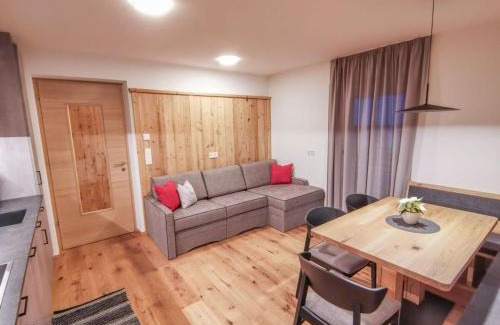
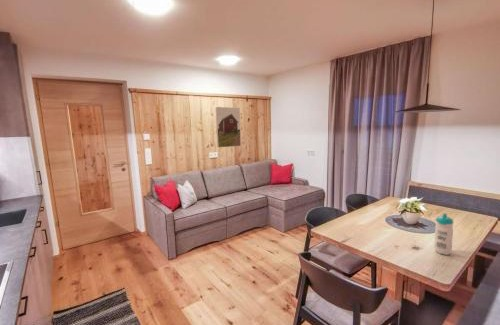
+ water bottle [433,212,454,256]
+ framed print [215,106,242,148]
